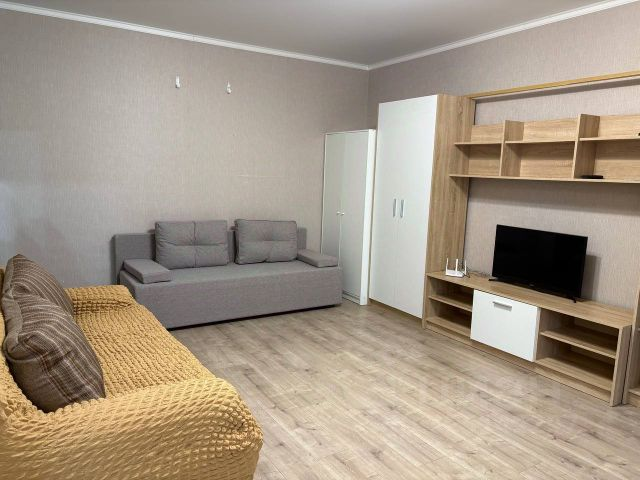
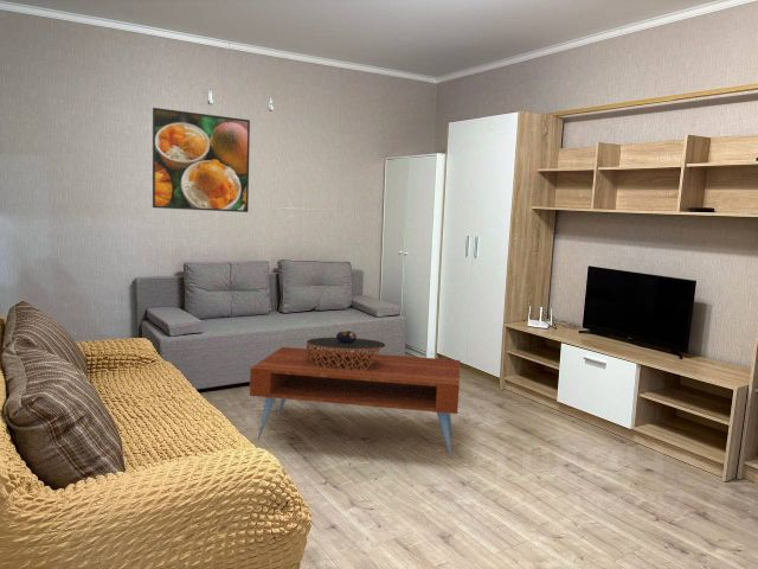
+ coffee table [249,346,461,461]
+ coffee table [306,330,386,371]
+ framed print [152,107,251,213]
